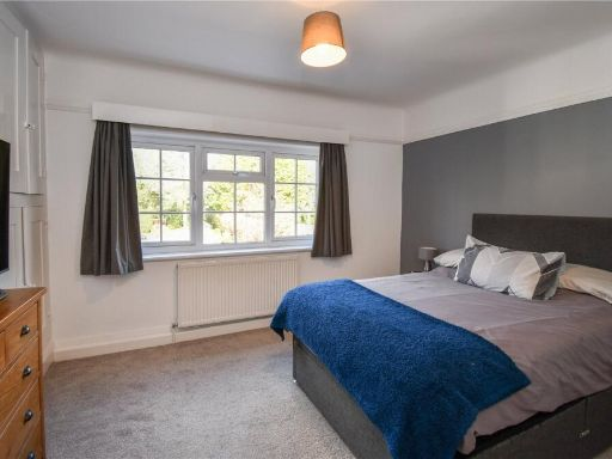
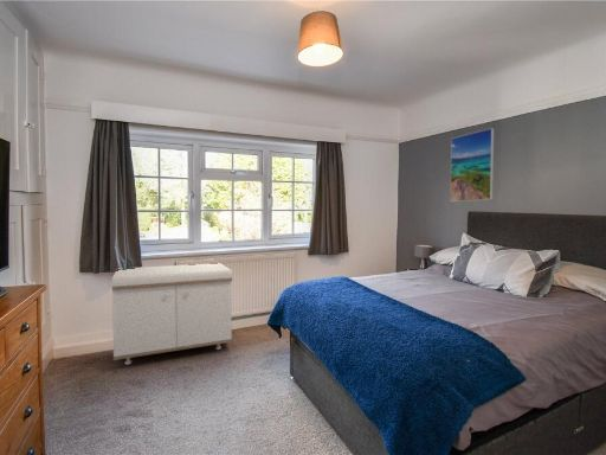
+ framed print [450,127,495,203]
+ storage bench [111,262,233,366]
